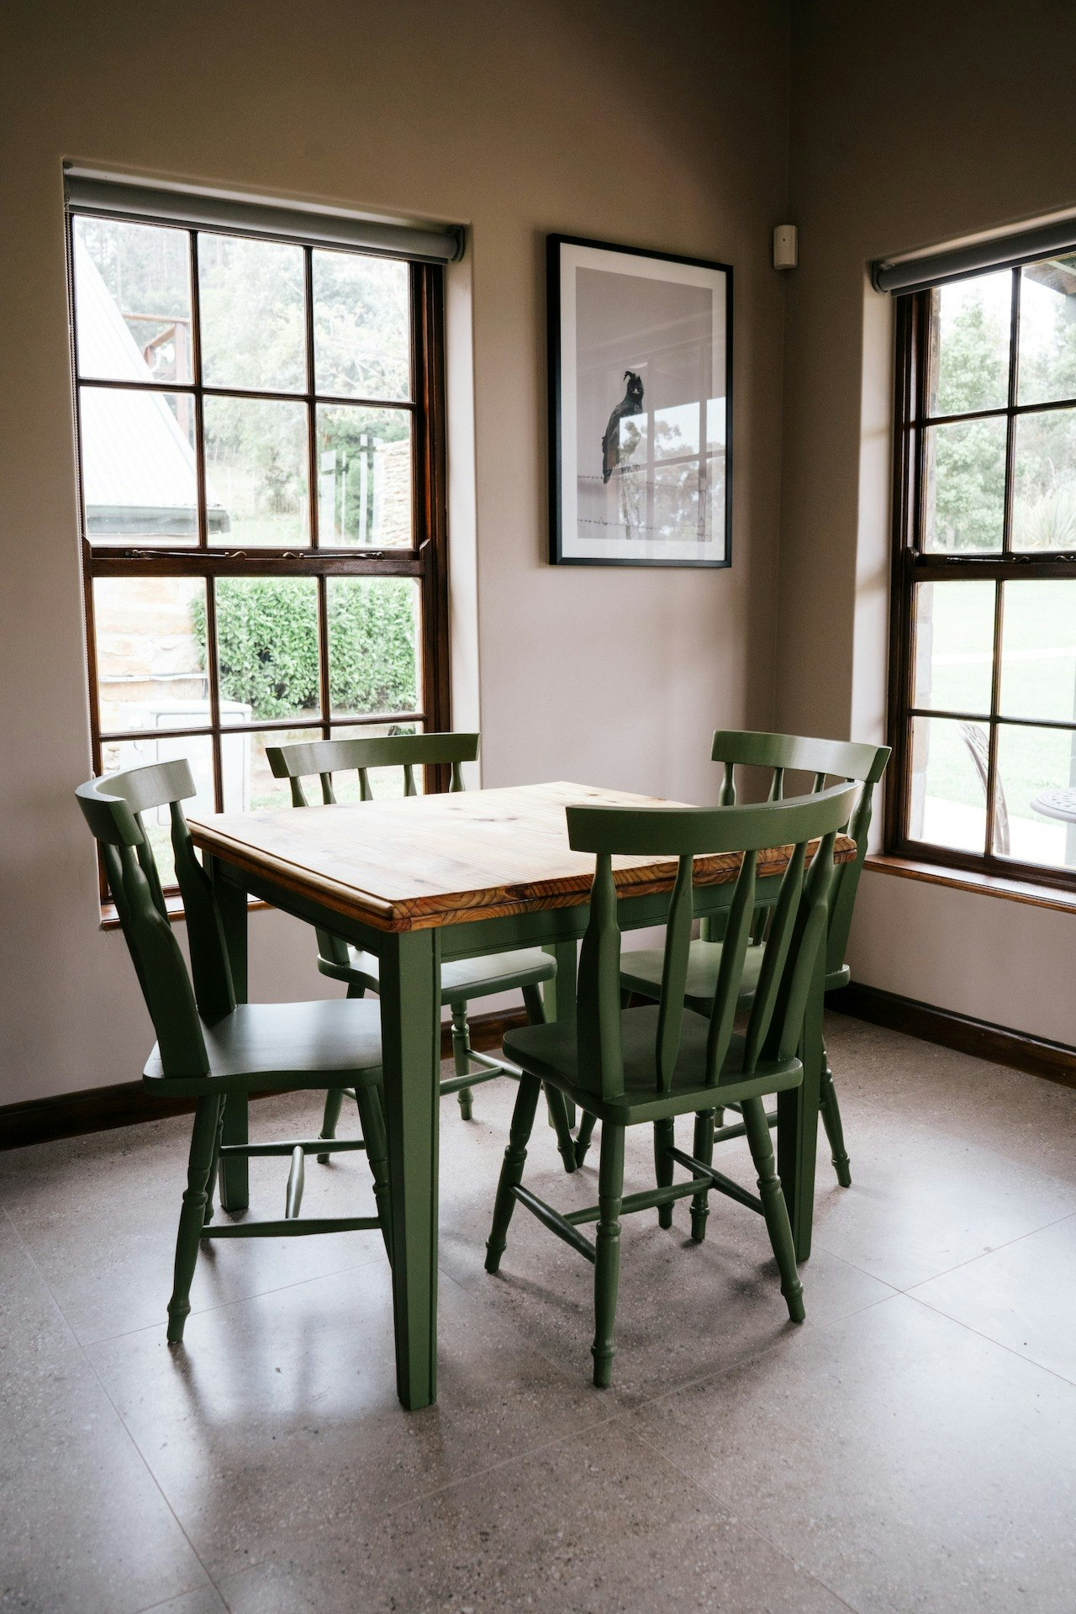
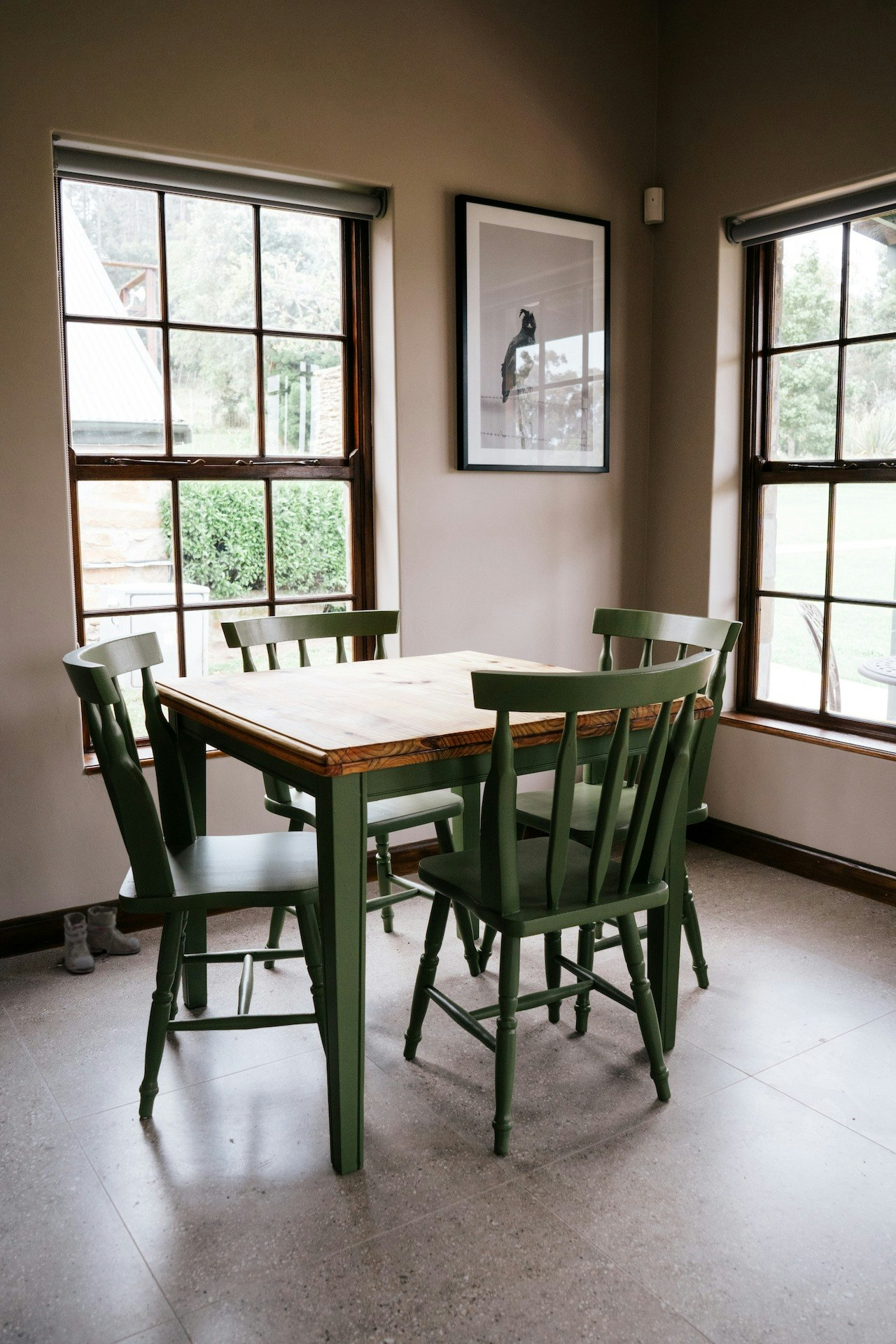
+ boots [50,905,141,974]
